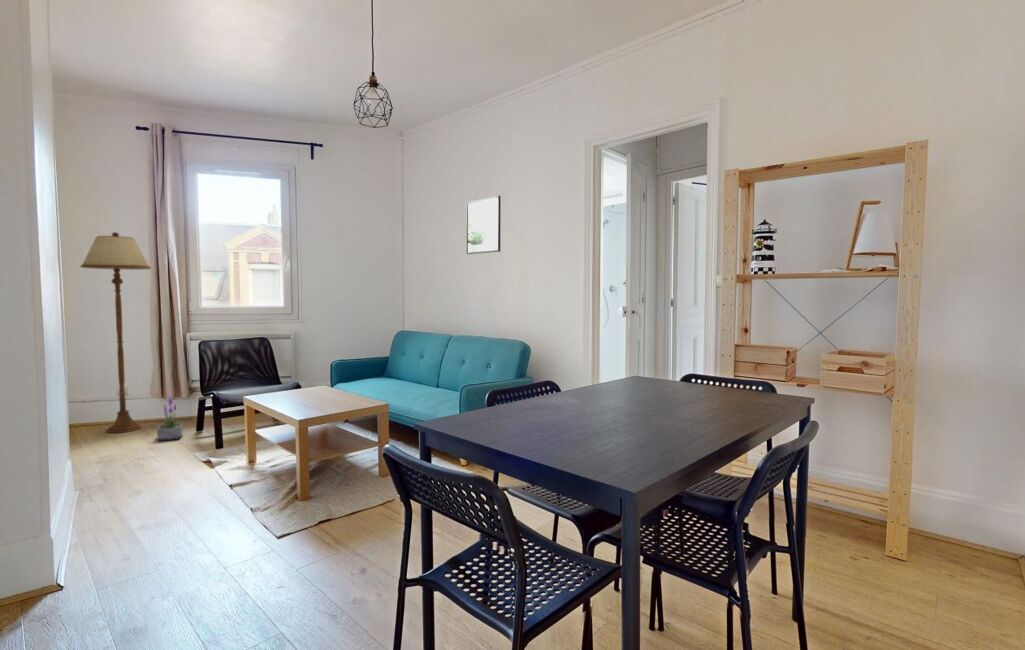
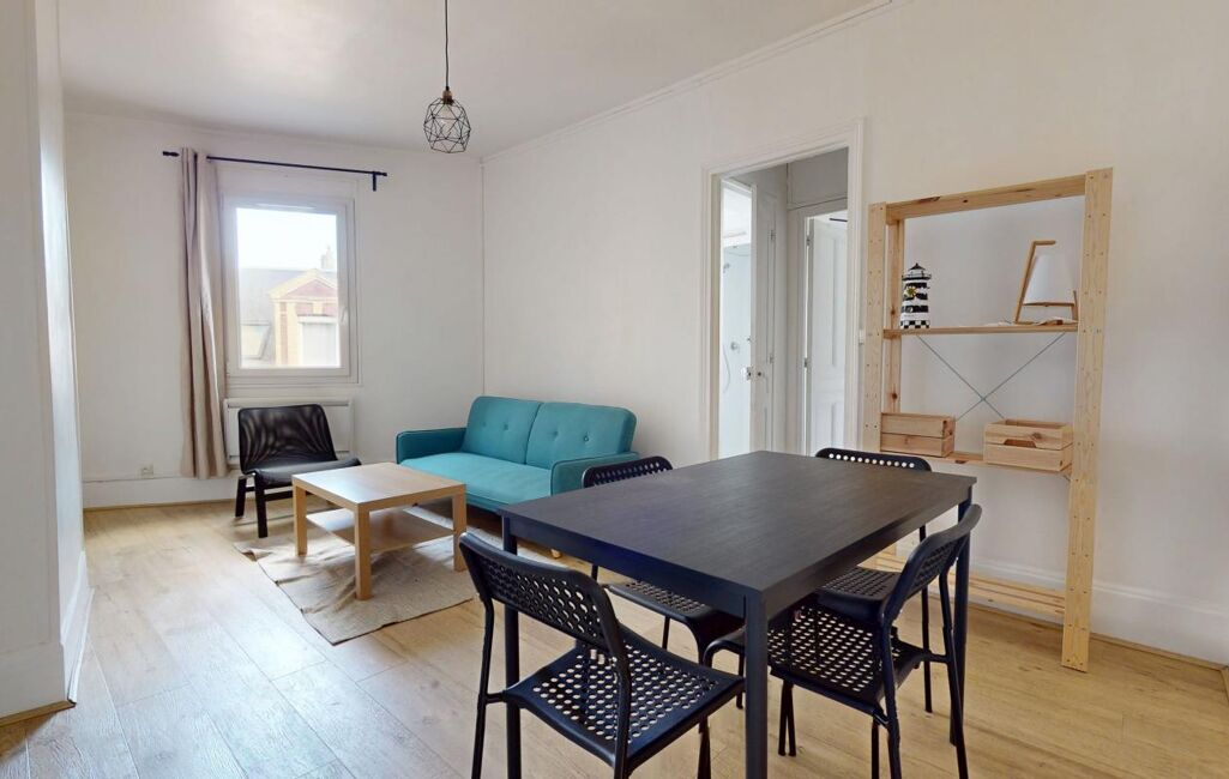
- potted plant [156,392,184,442]
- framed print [465,195,502,255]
- floor lamp [80,231,152,434]
